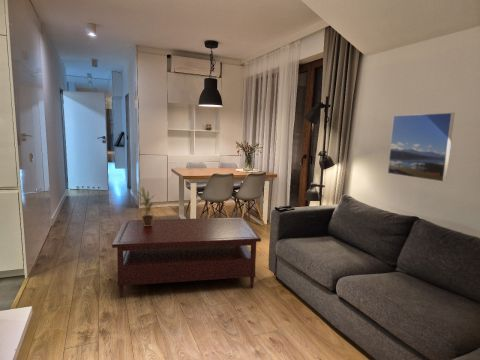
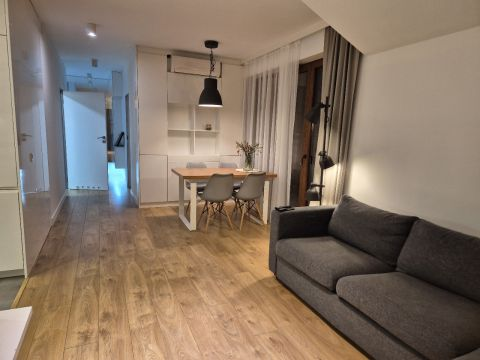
- potted plant [133,186,158,226]
- coffee table [111,216,262,299]
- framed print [387,112,456,183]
